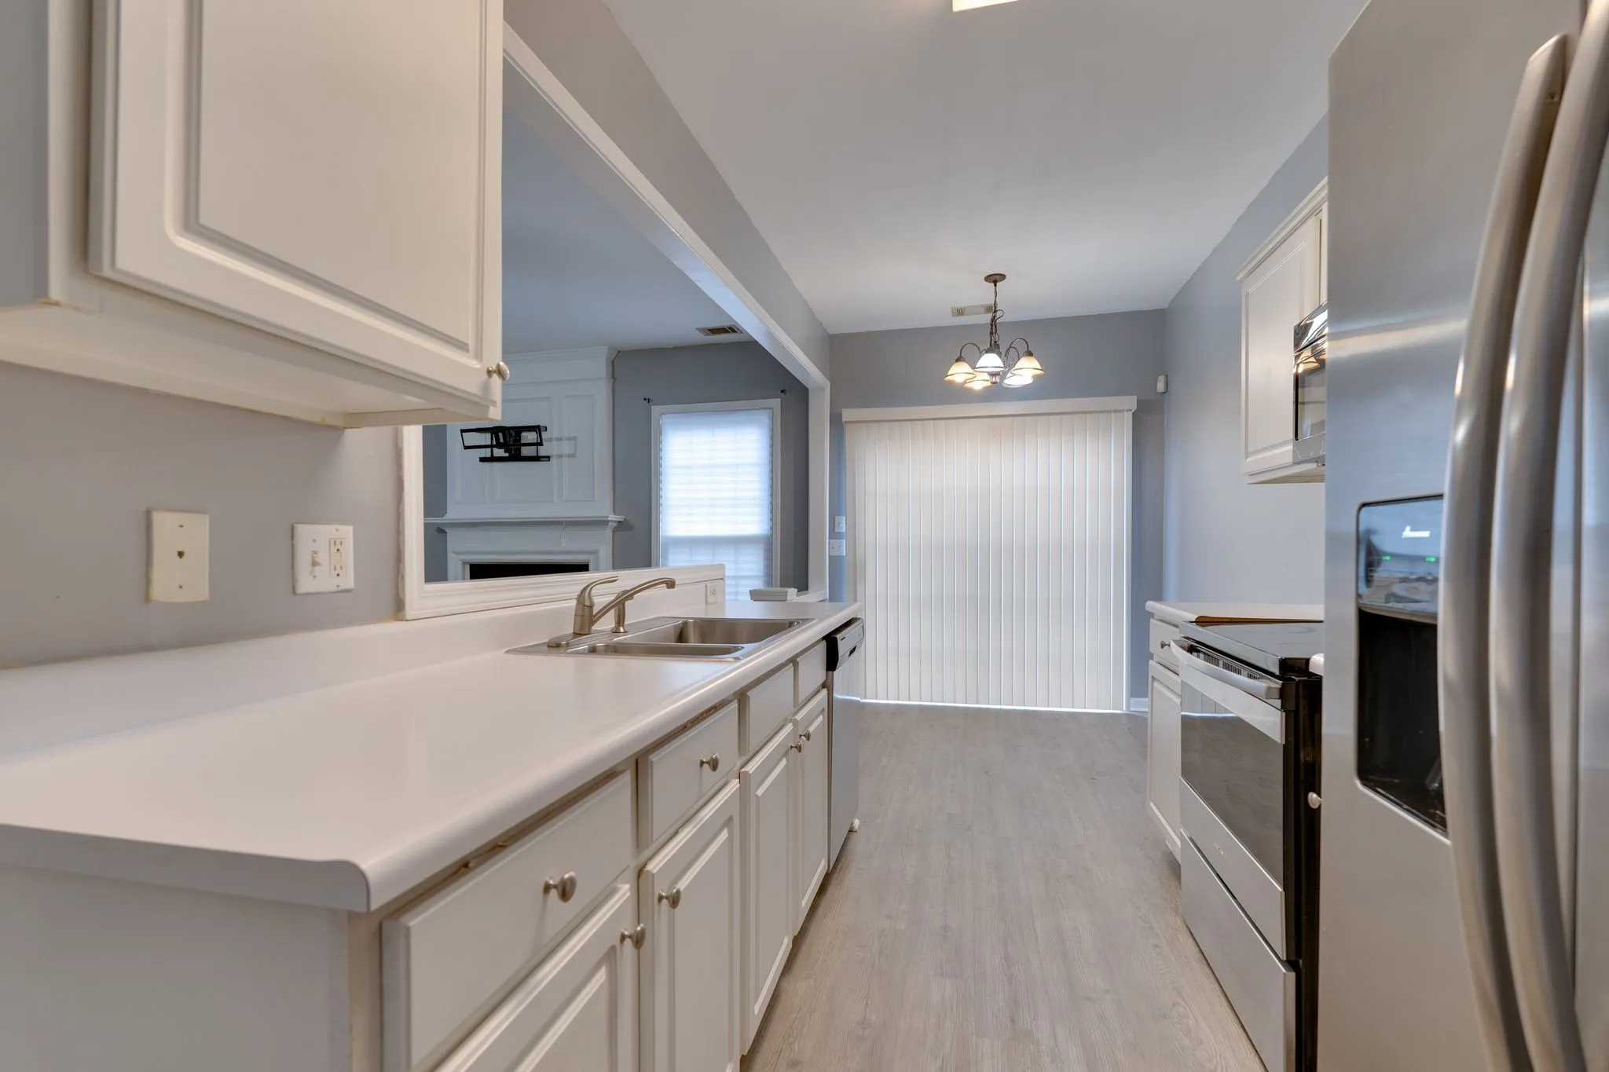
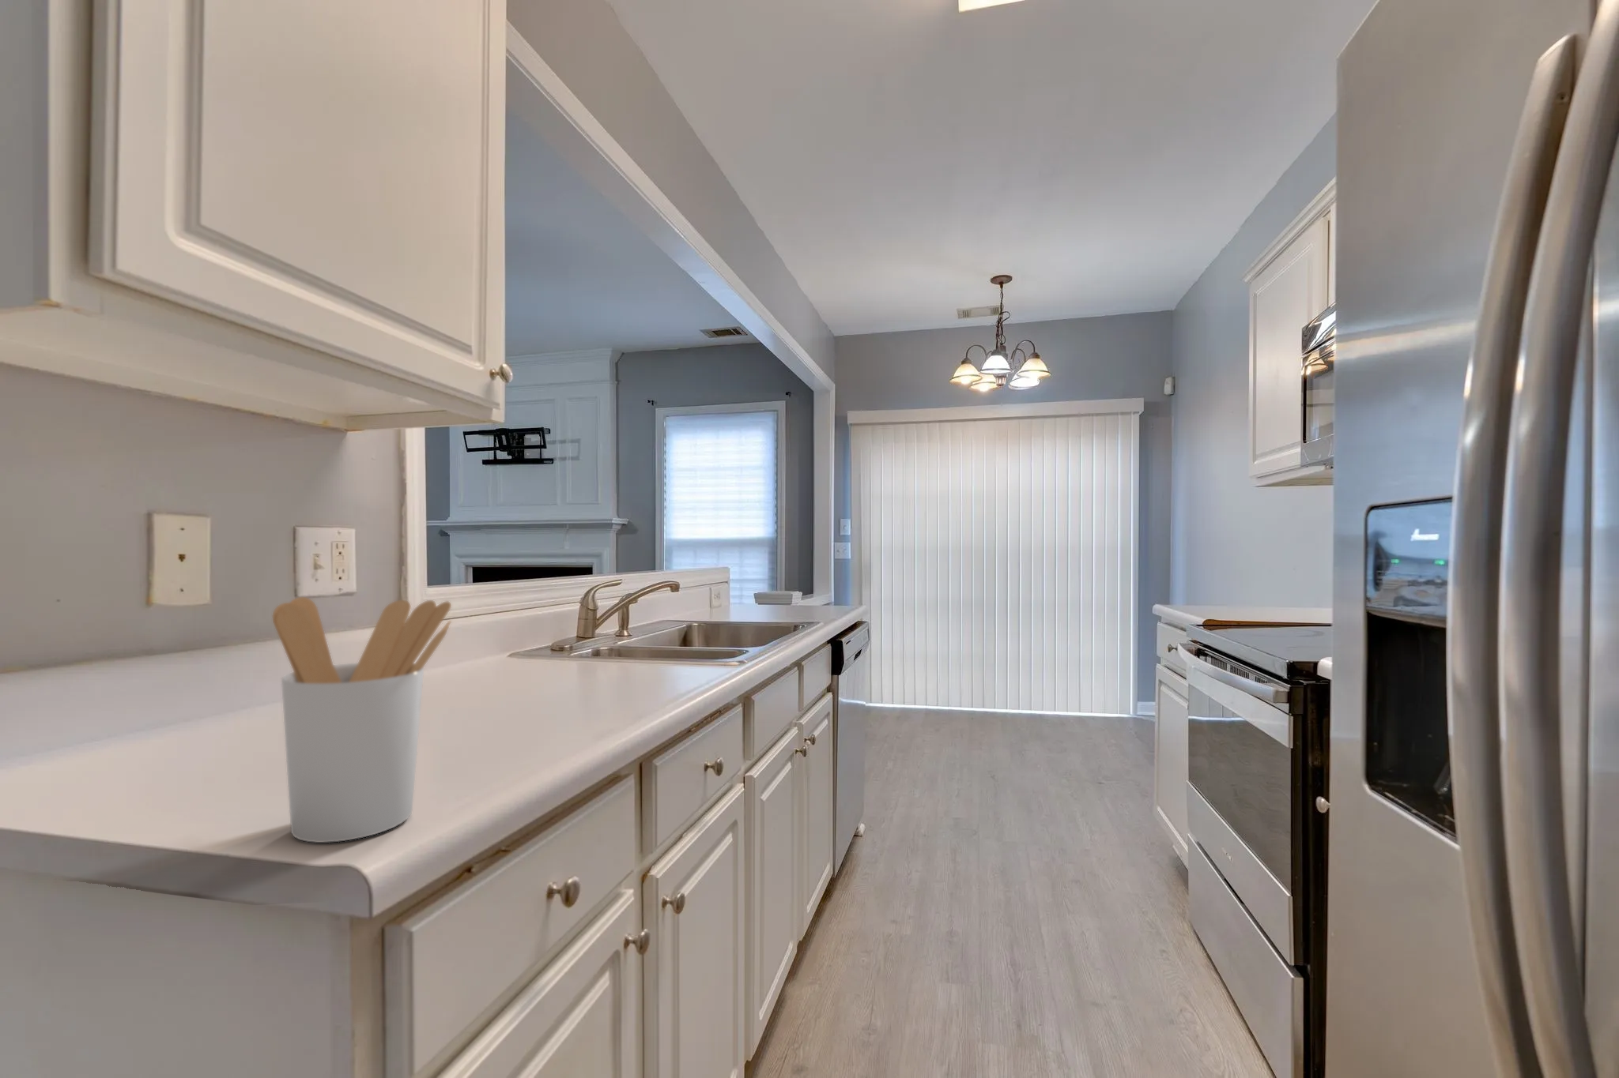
+ utensil holder [271,597,453,843]
